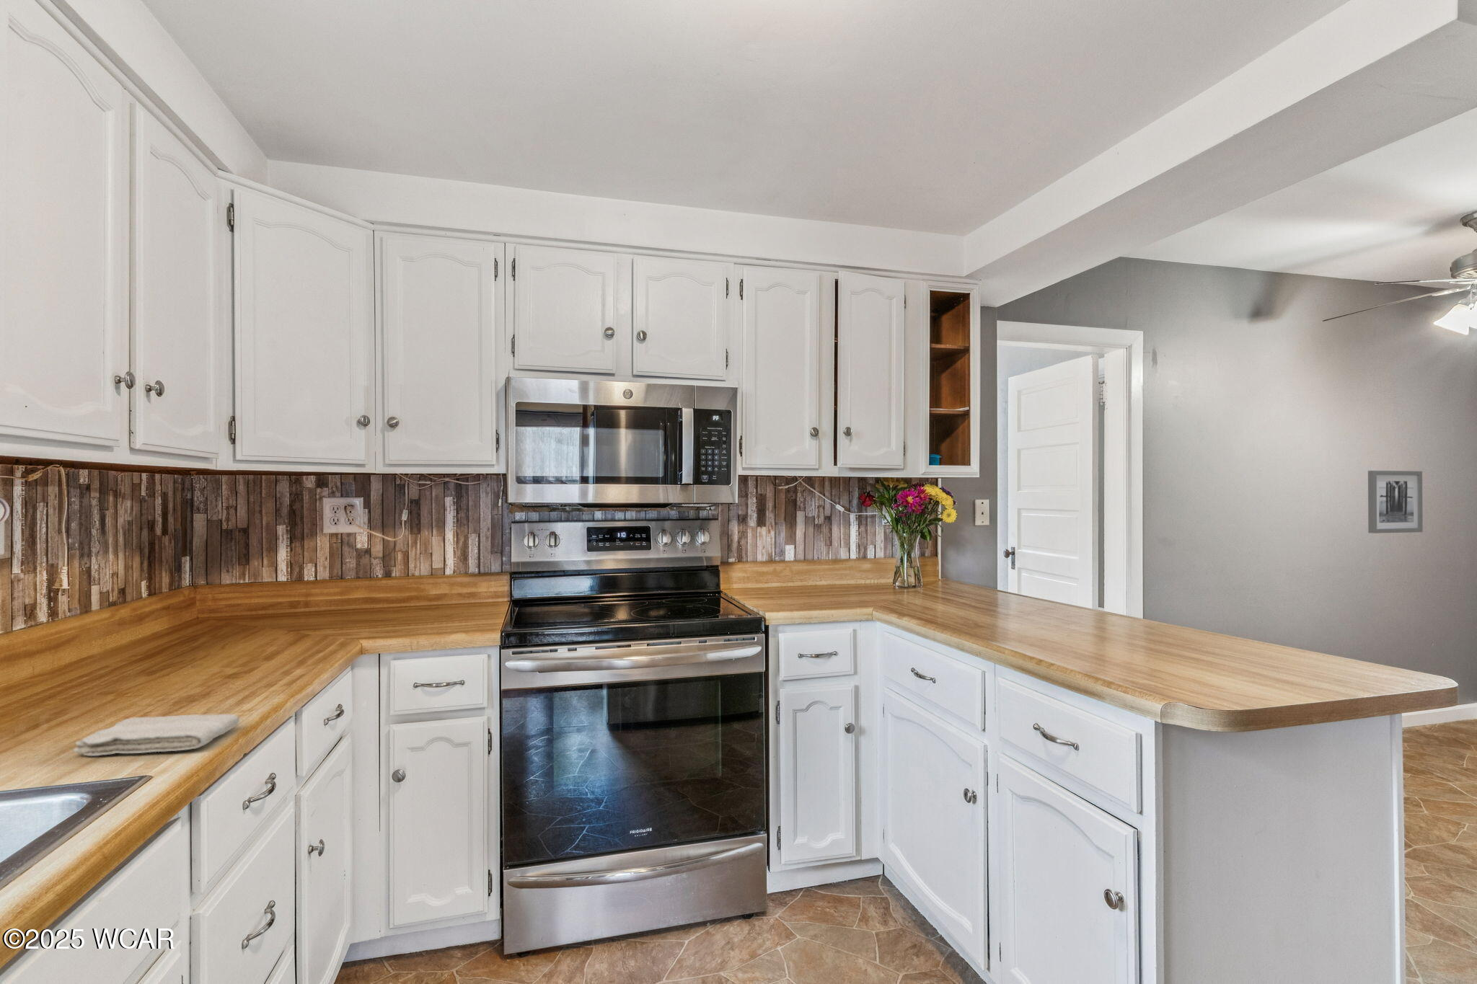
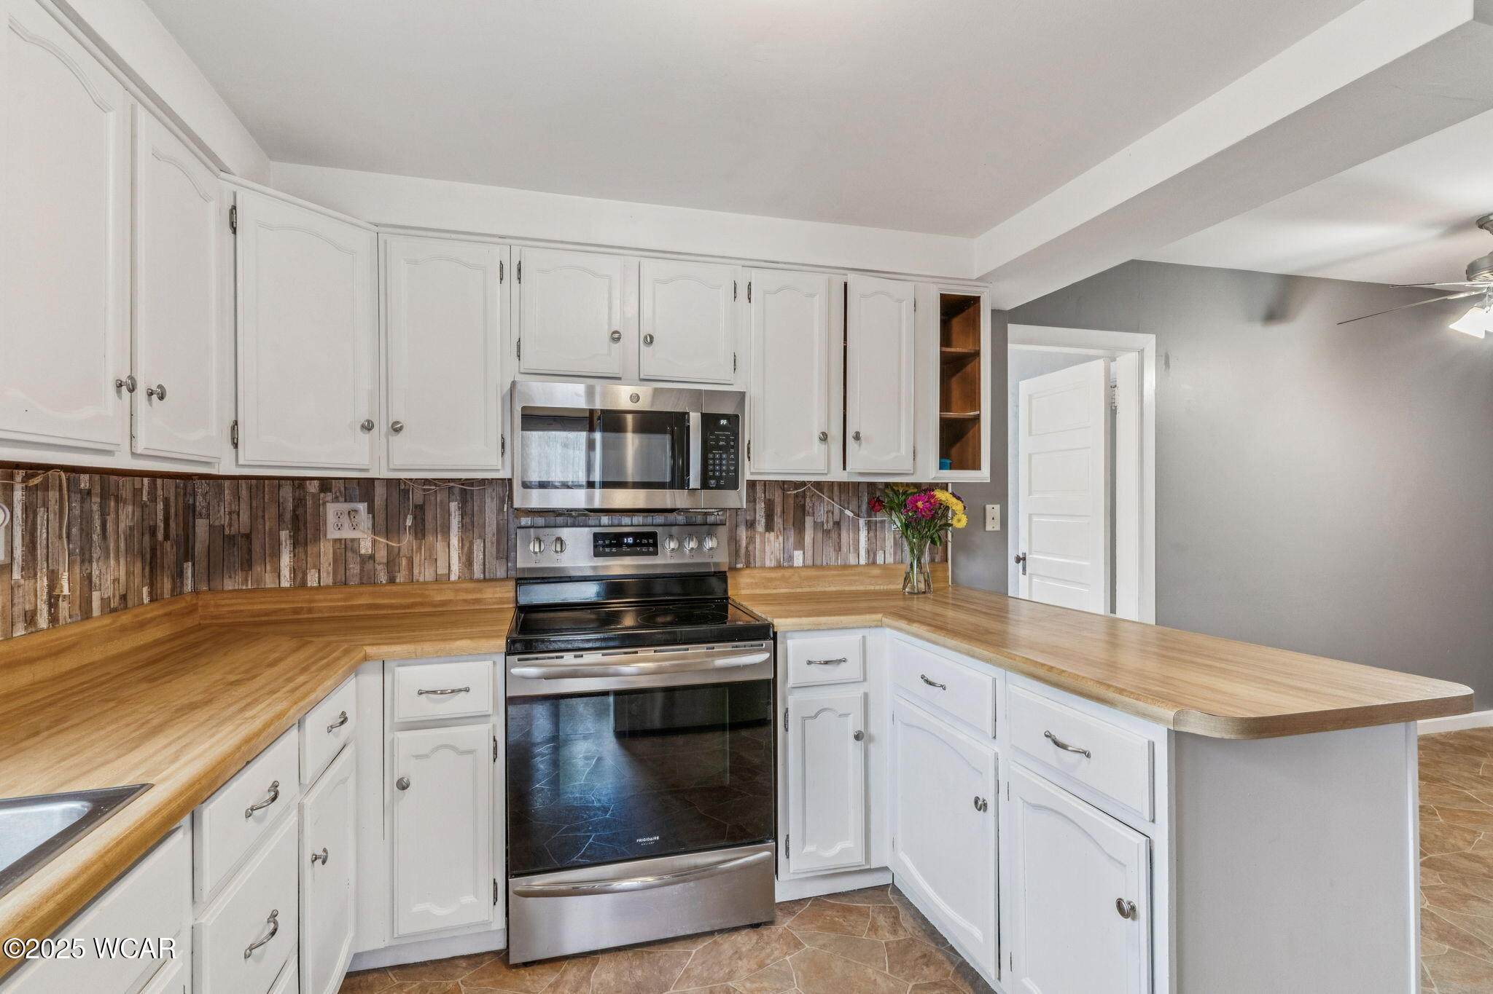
- wall art [1367,470,1423,534]
- washcloth [72,714,240,757]
